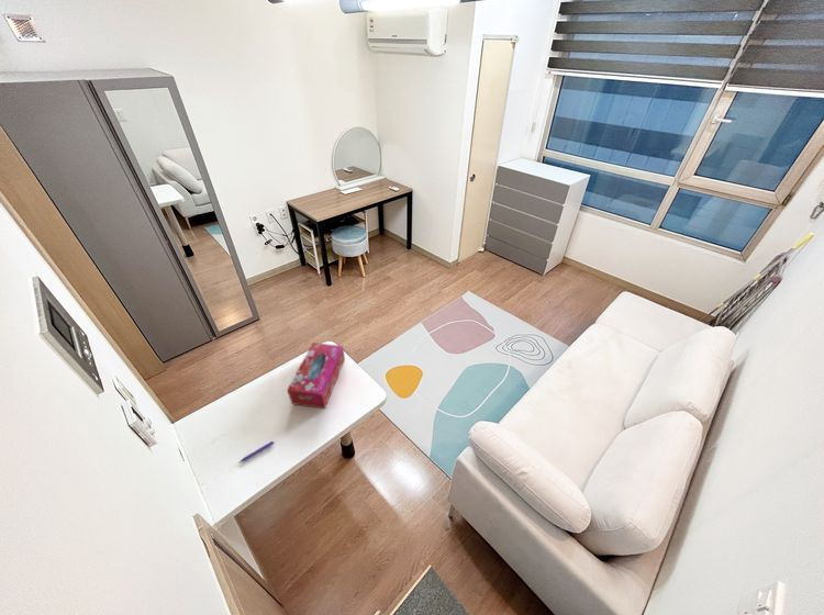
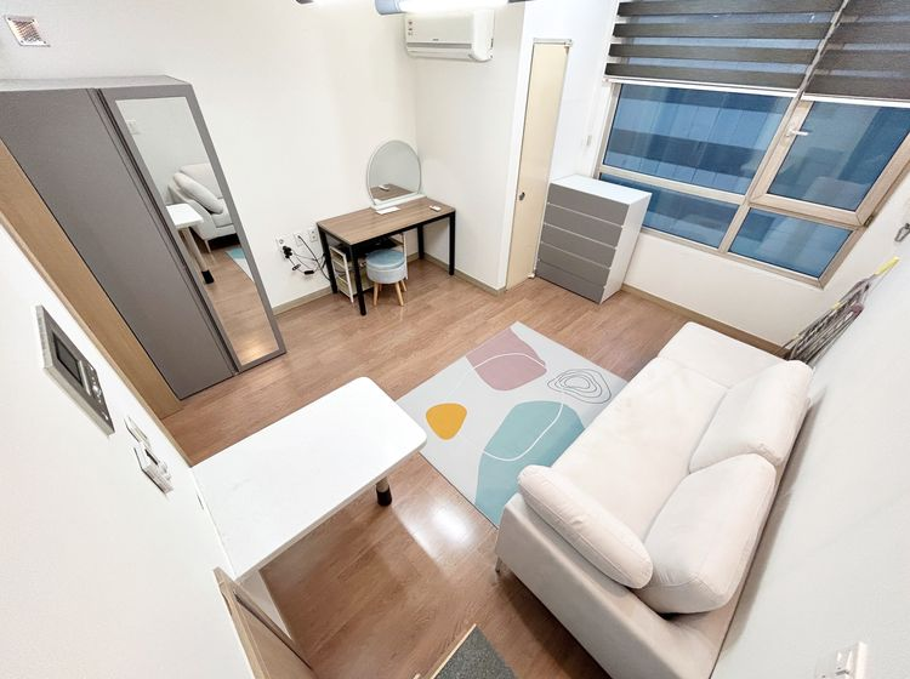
- tissue box [286,342,346,410]
- pen [238,440,276,463]
